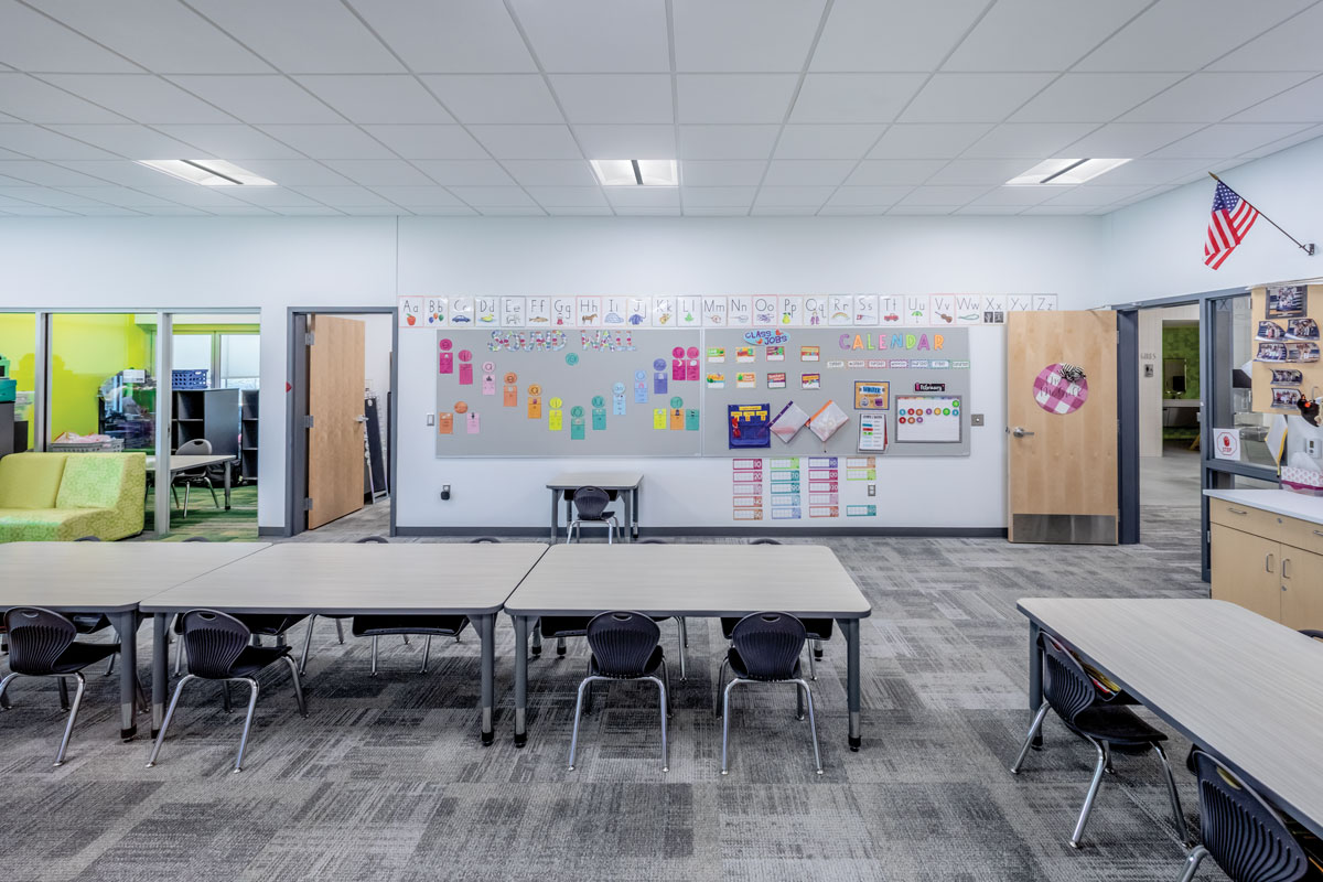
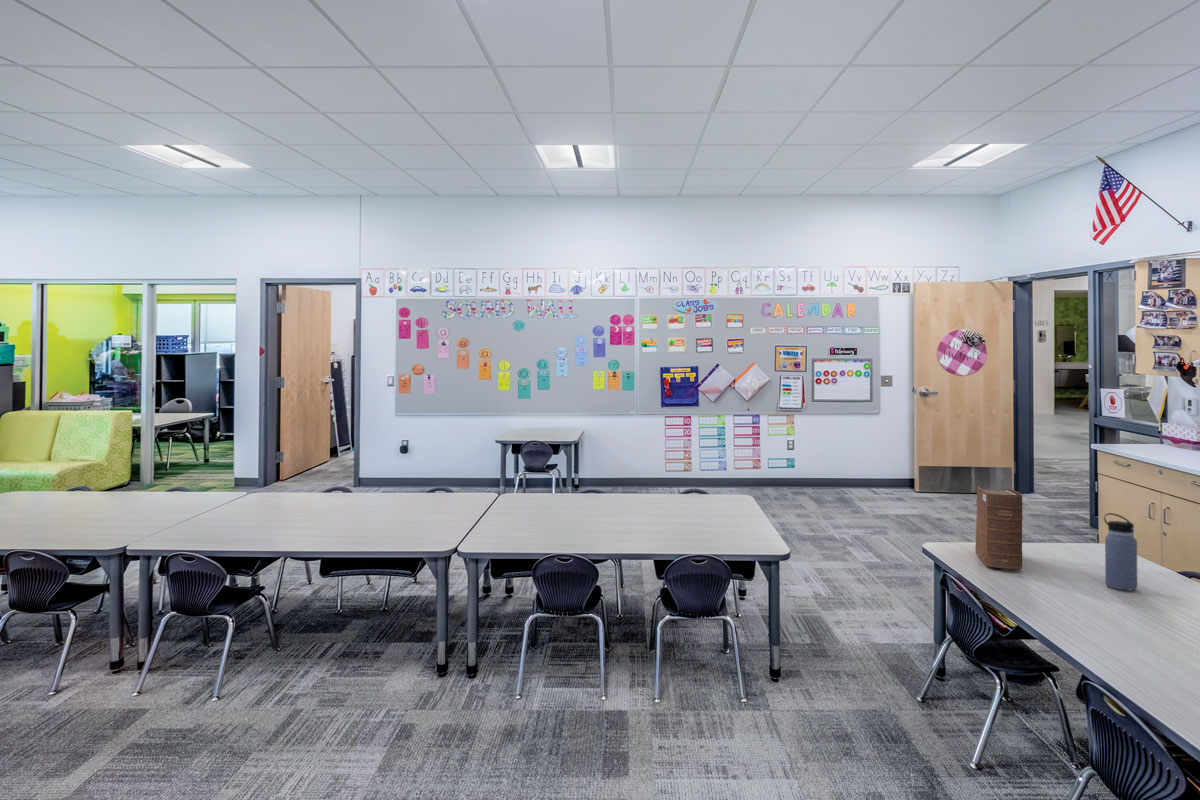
+ water bottle [1103,512,1138,591]
+ book [975,486,1024,570]
